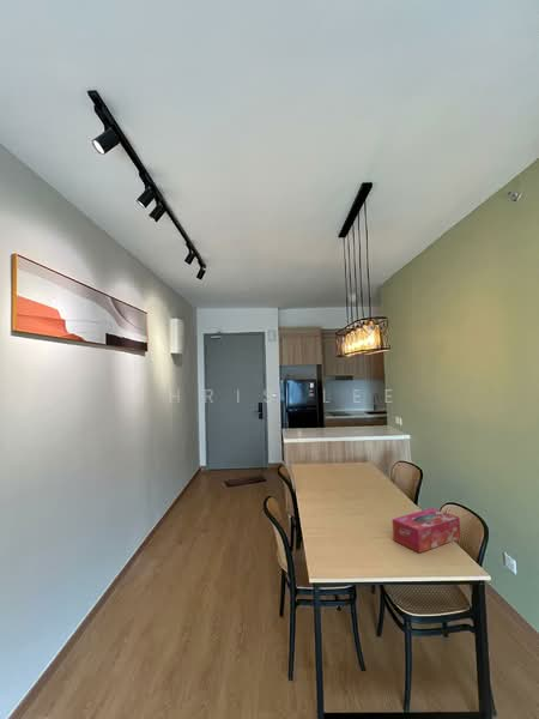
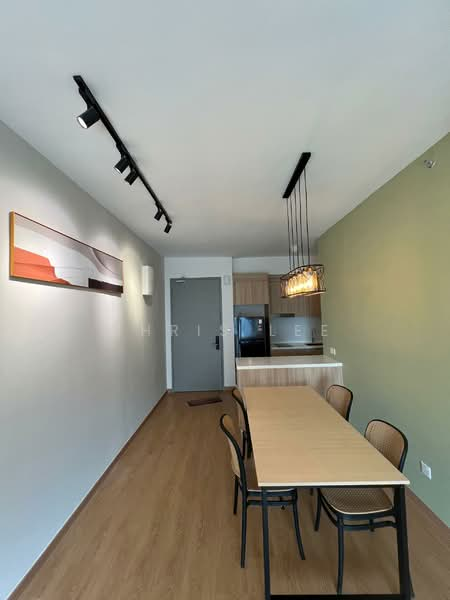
- tissue box [392,507,462,554]
